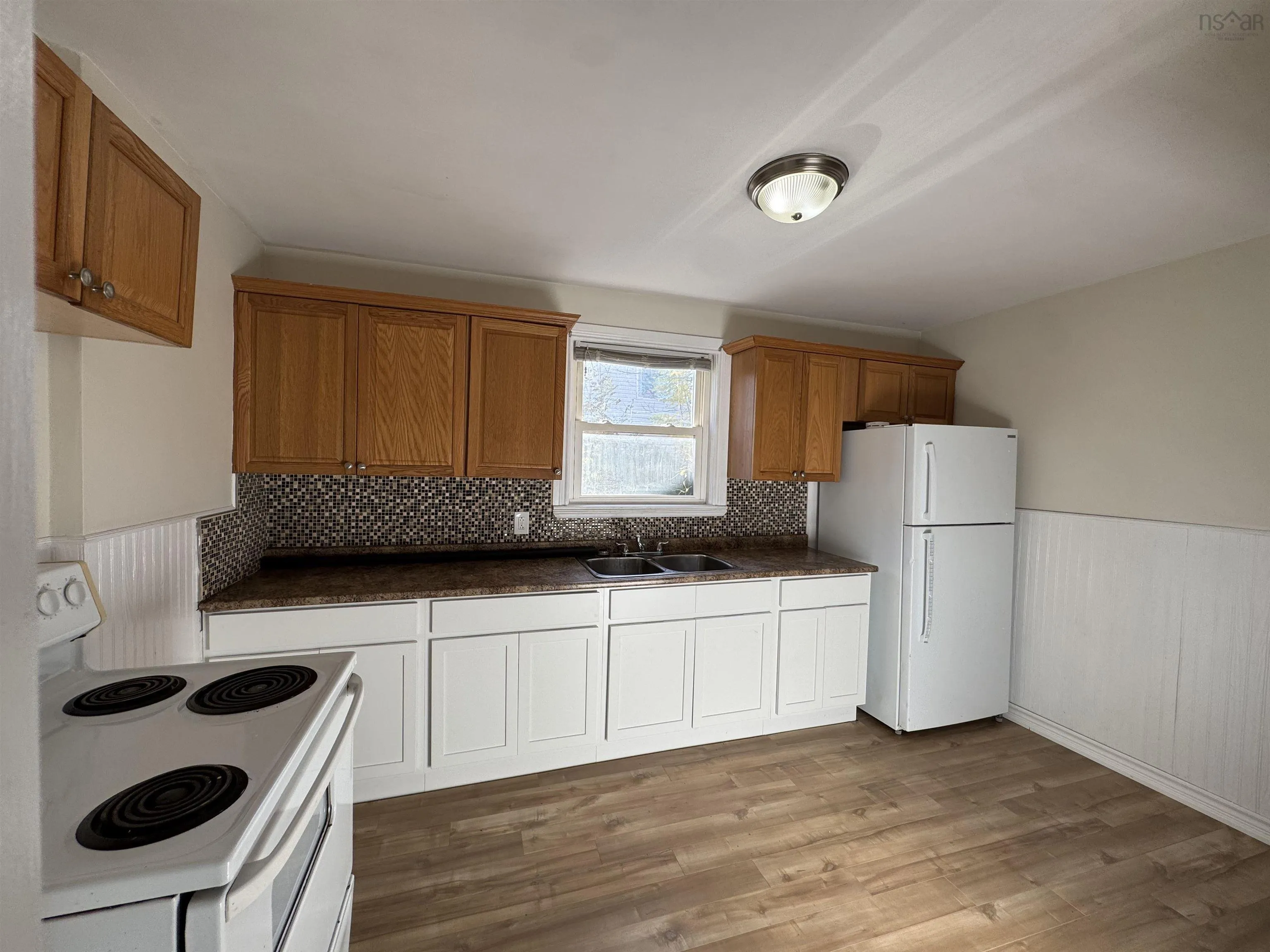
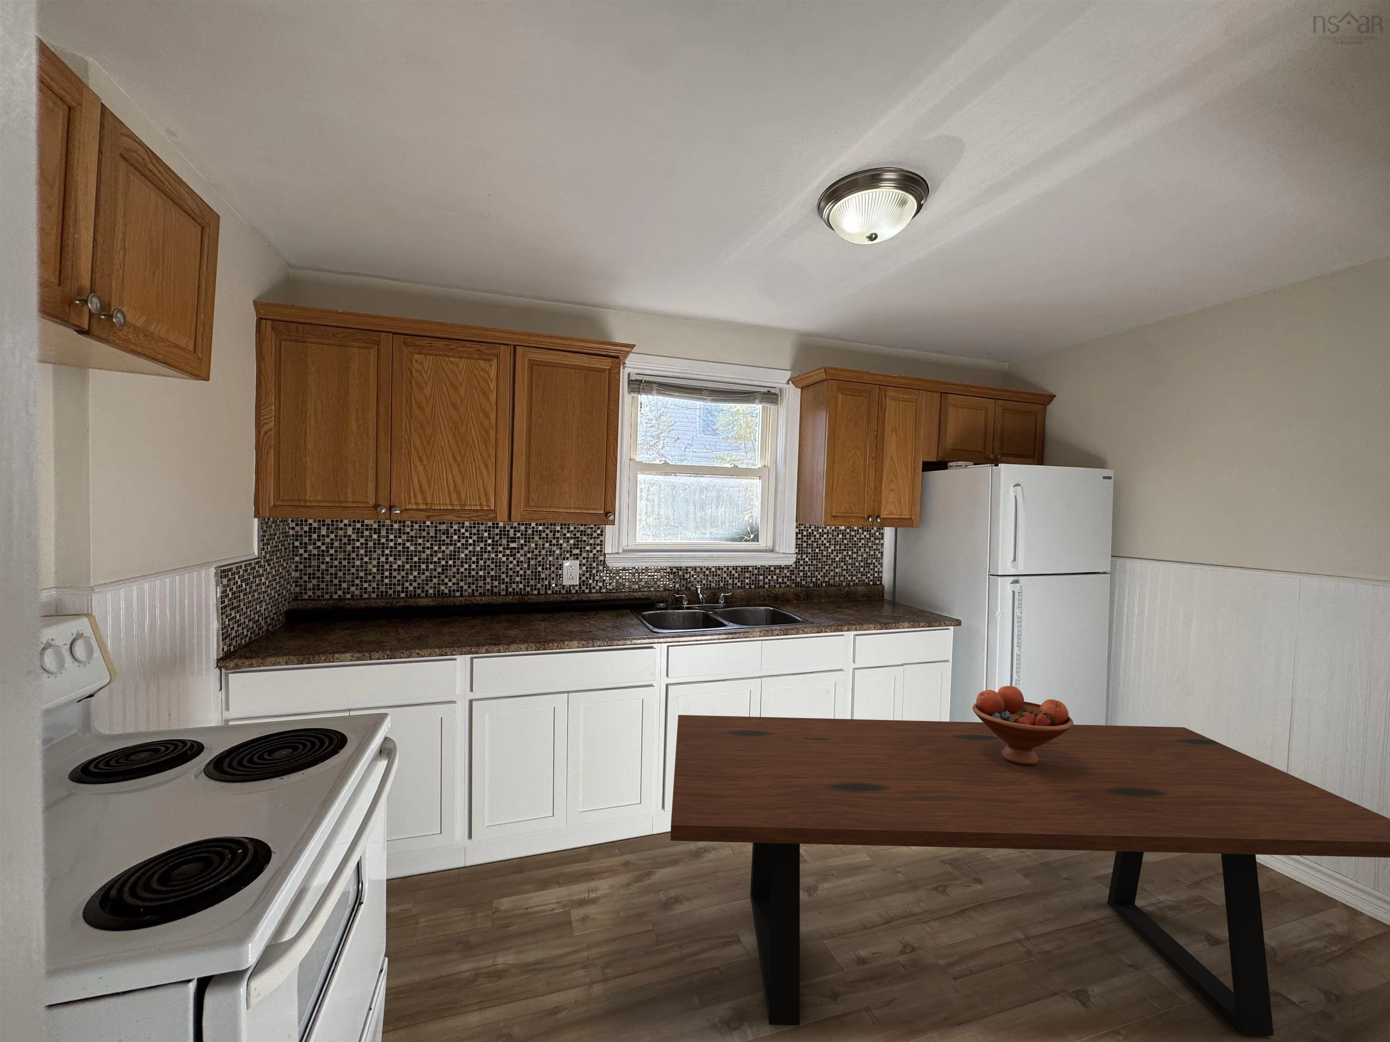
+ dining table [670,715,1390,1037]
+ fruit bowl [972,685,1074,765]
